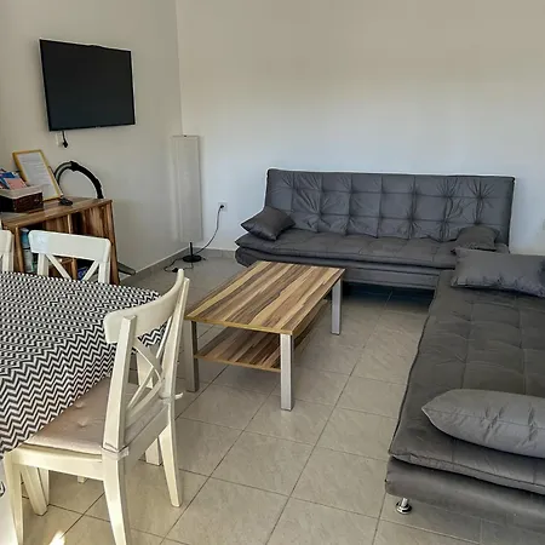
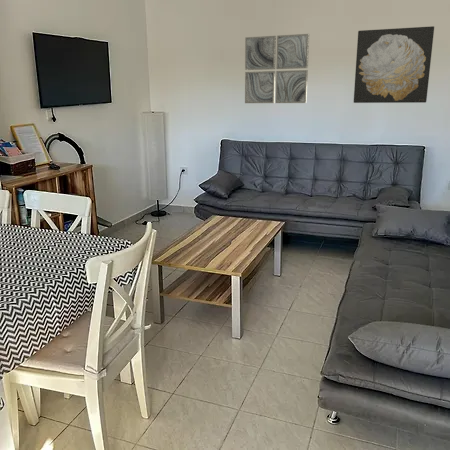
+ wall art [244,33,310,104]
+ wall art [353,25,435,104]
